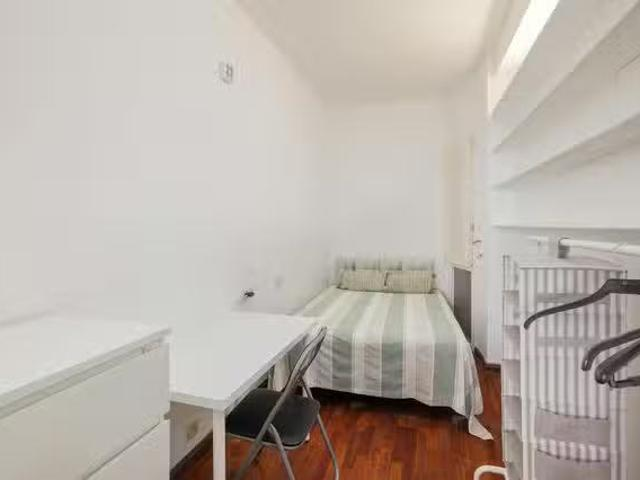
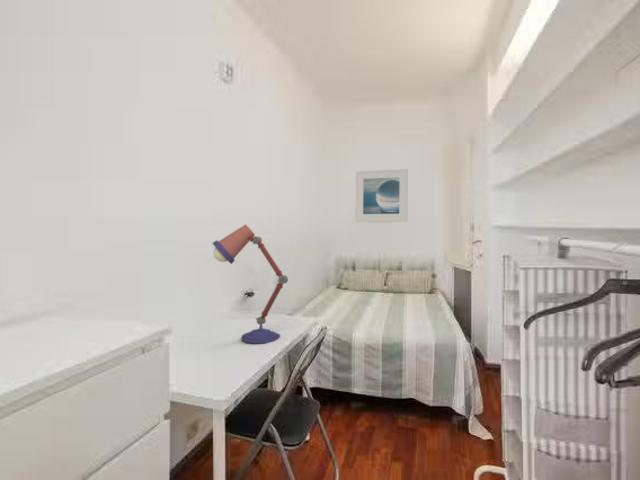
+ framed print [354,168,409,223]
+ desk lamp [211,223,289,344]
